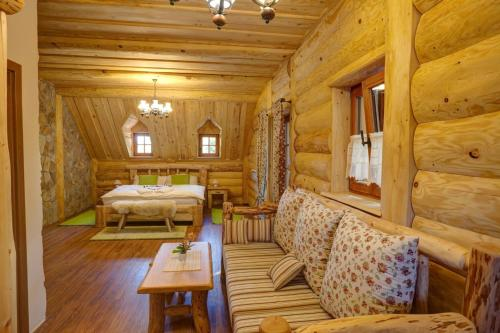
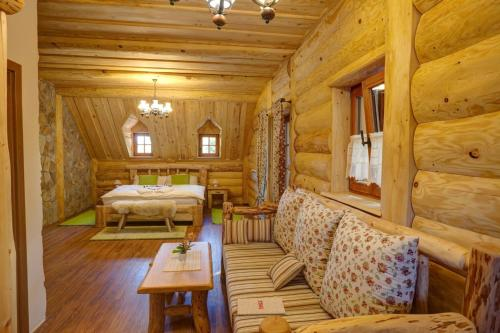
+ magazine [236,297,286,316]
